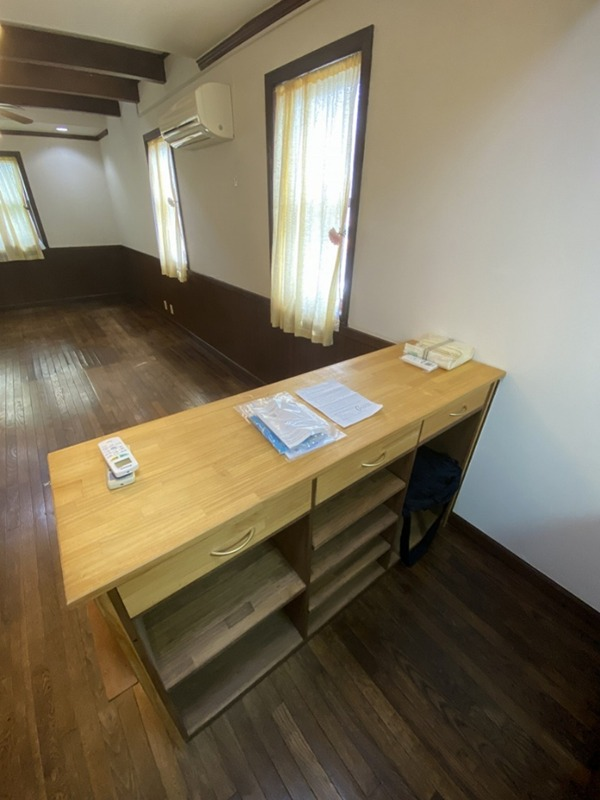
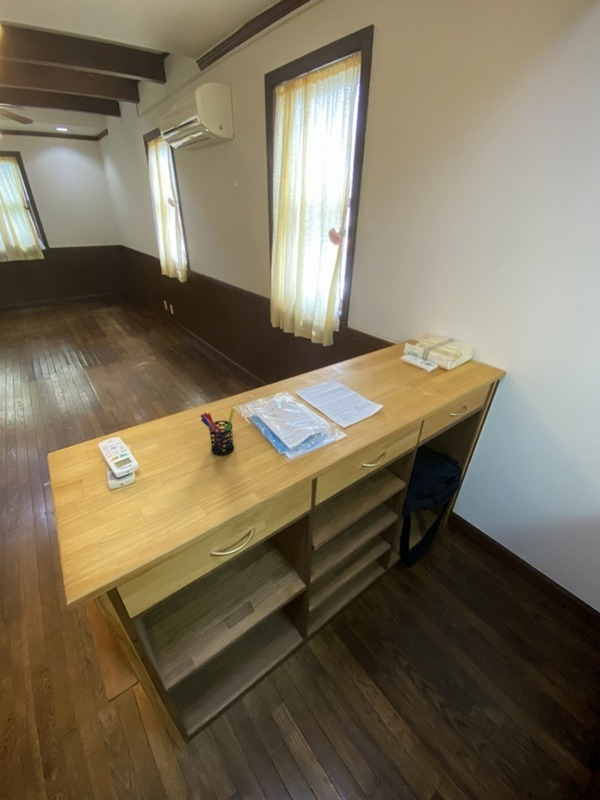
+ pen holder [199,408,235,456]
